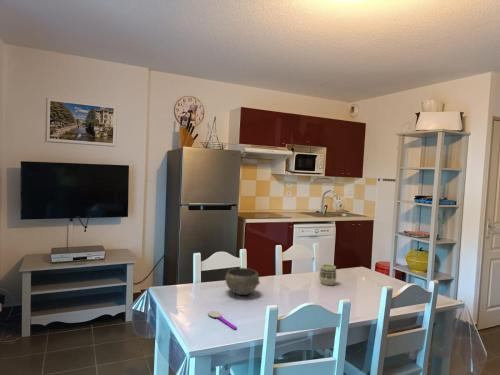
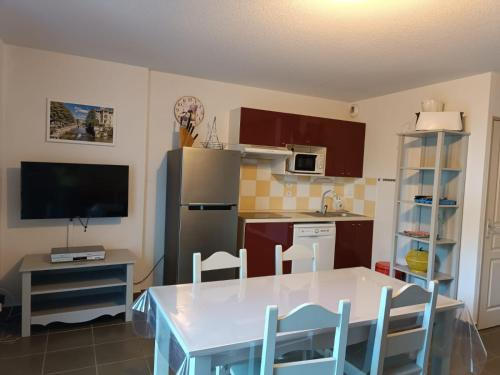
- bowl [224,267,261,296]
- cup [318,263,337,286]
- spoon [207,310,238,330]
